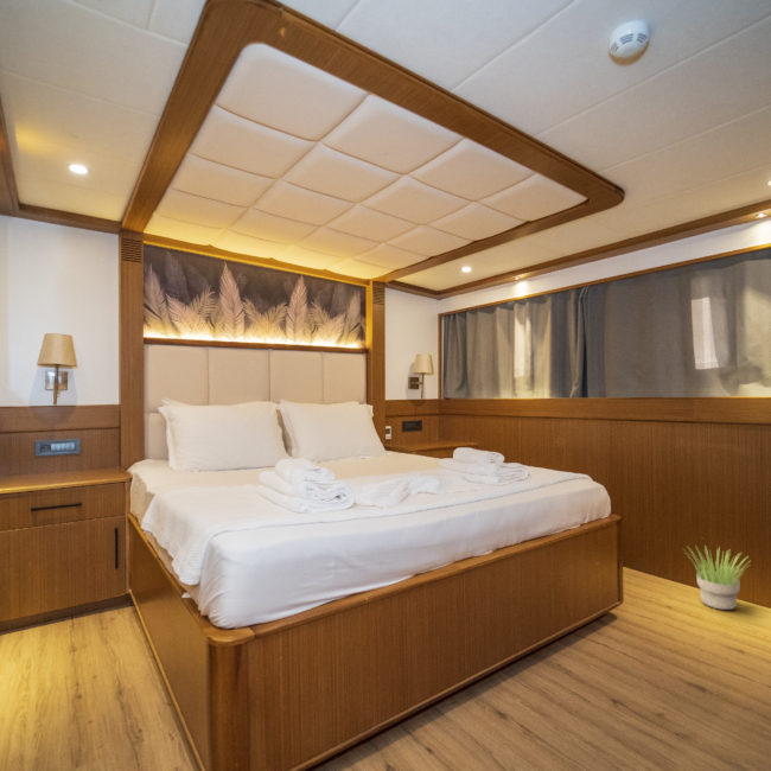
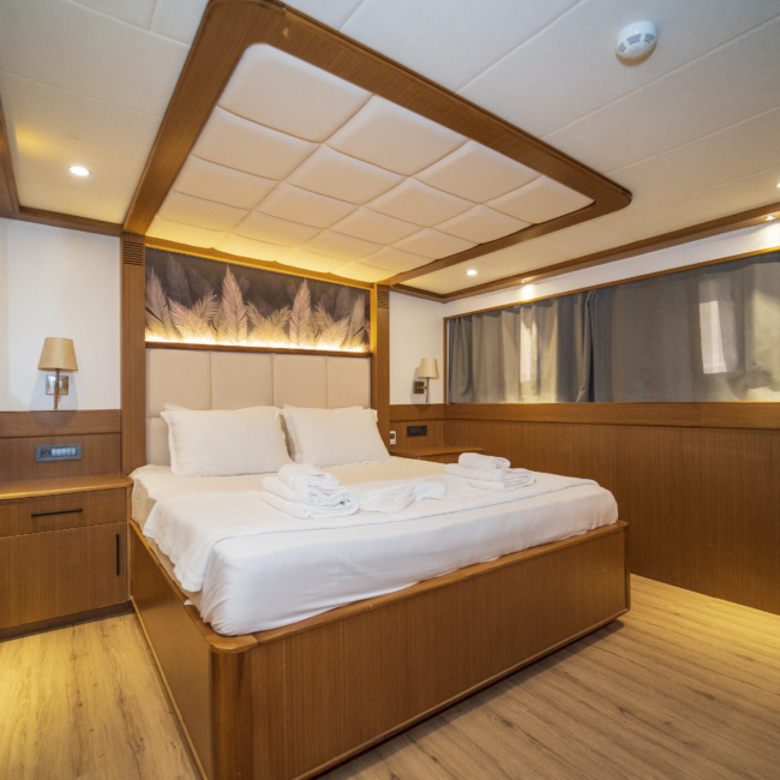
- potted plant [683,543,750,611]
